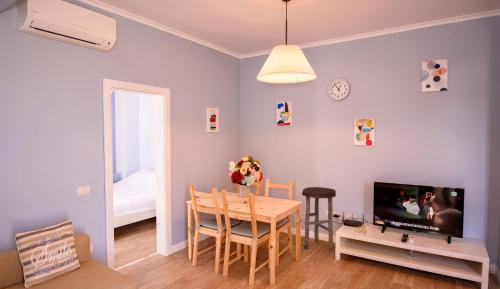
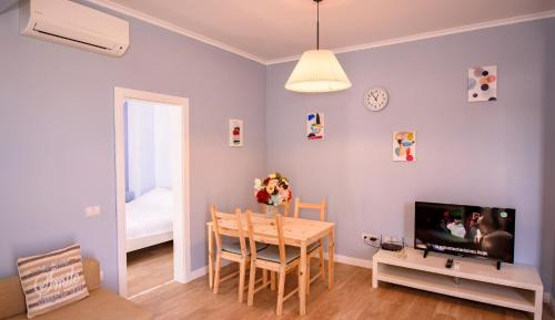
- stool [301,186,337,251]
